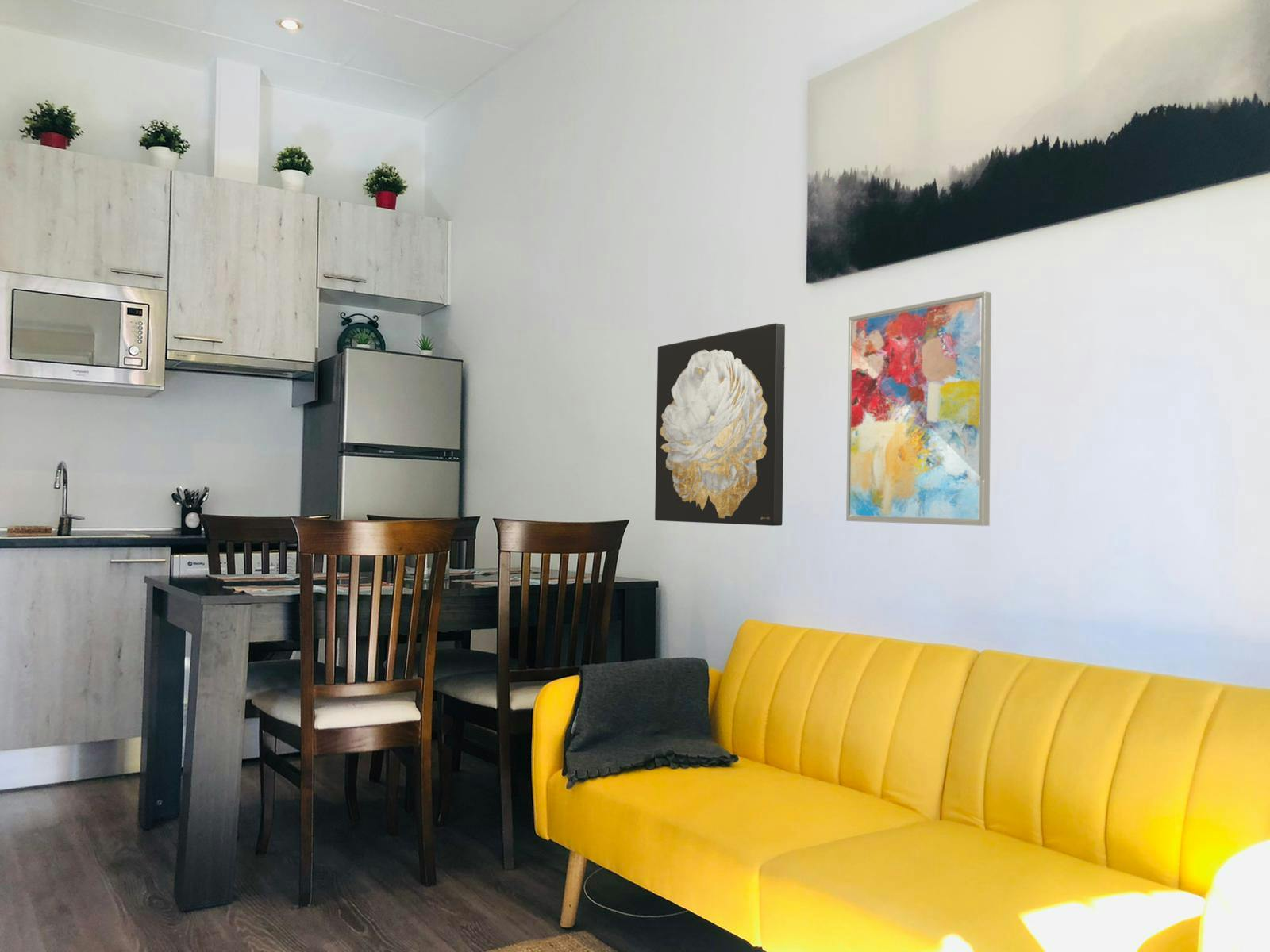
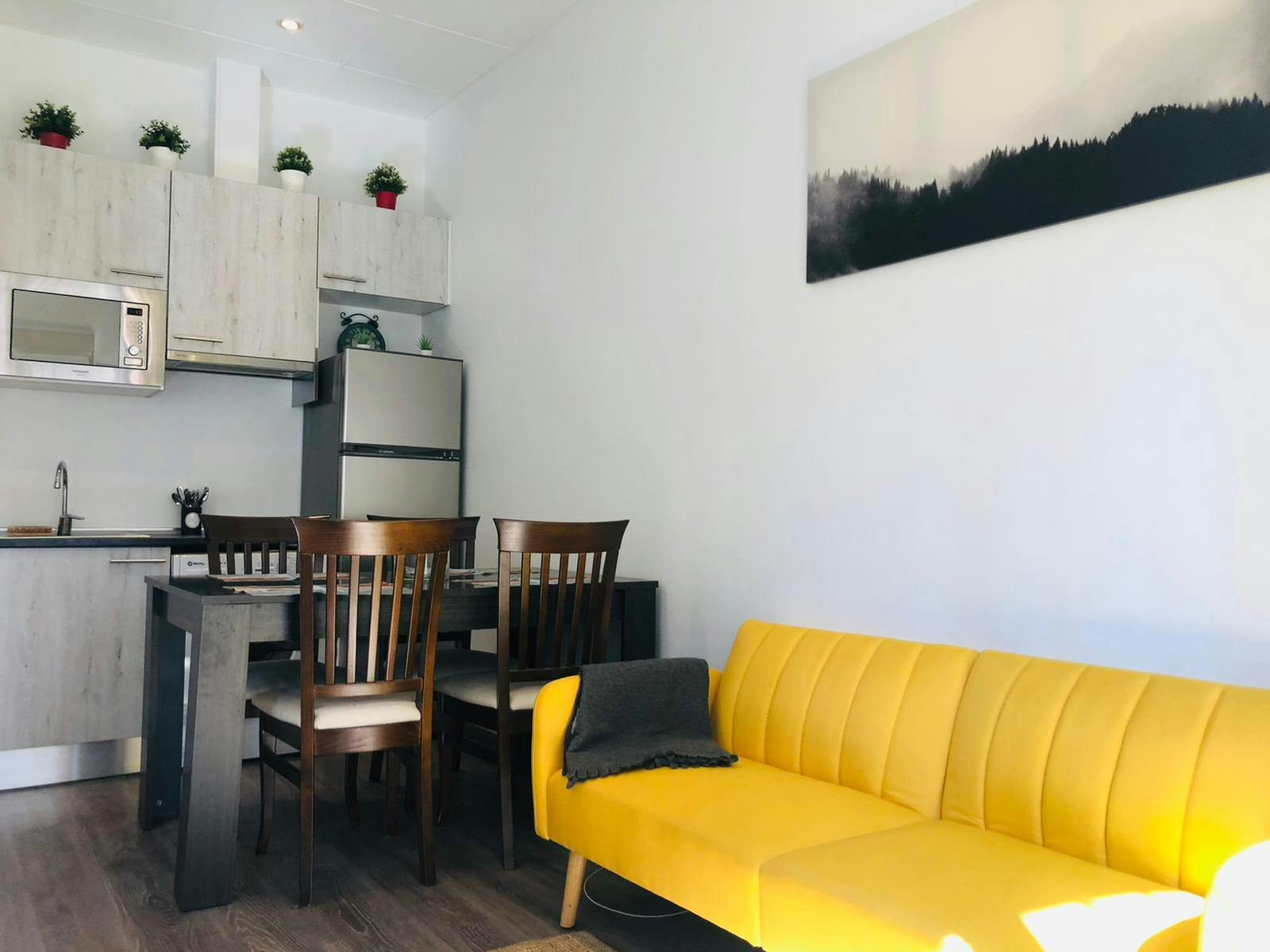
- wall art [654,323,786,527]
- wall art [845,290,992,527]
